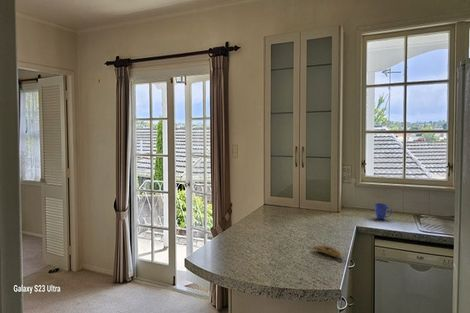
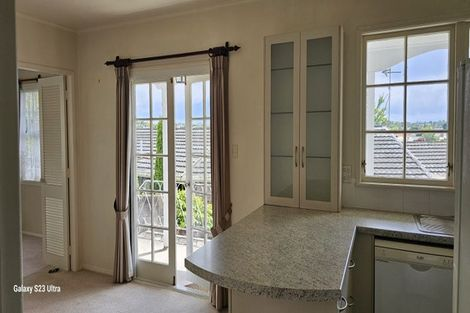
- mug [374,202,394,220]
- banana [312,244,343,262]
